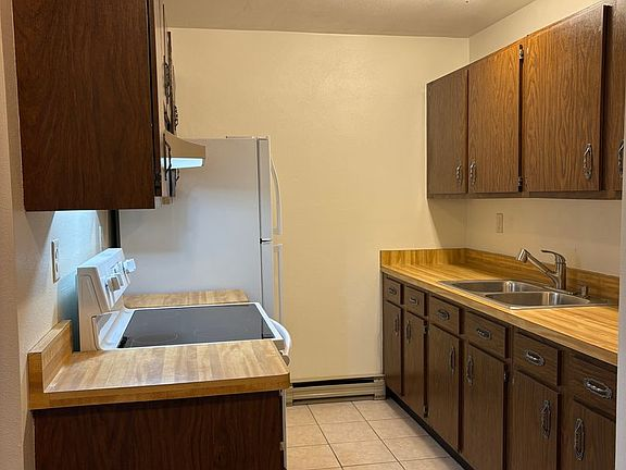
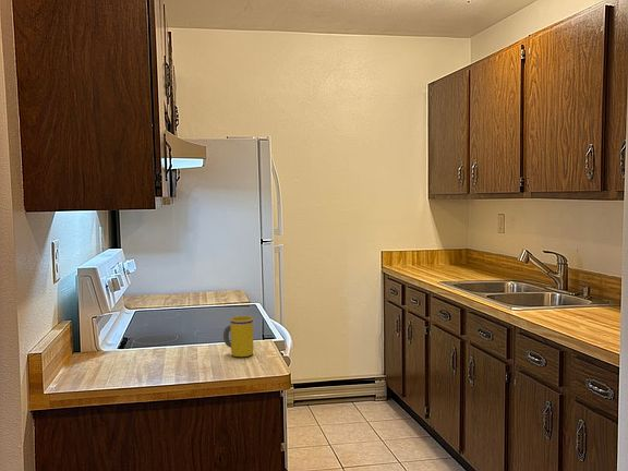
+ mug [222,315,254,358]
